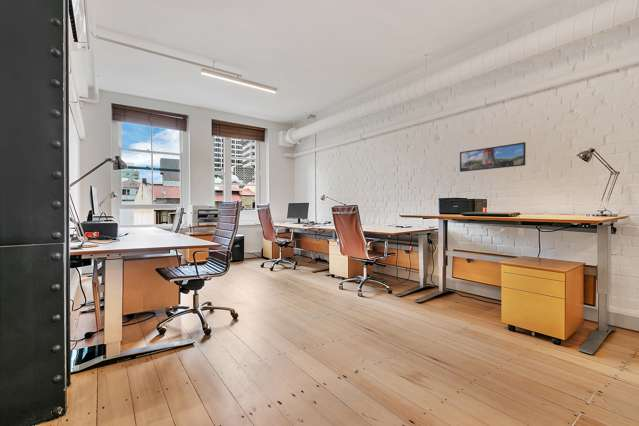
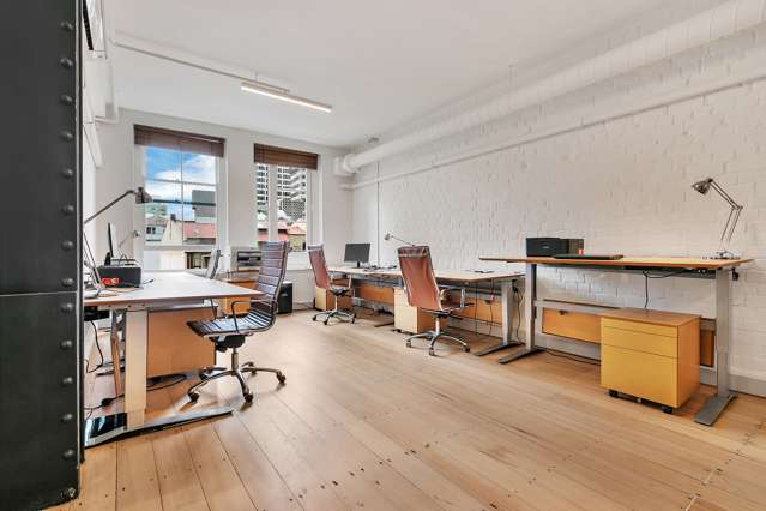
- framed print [459,141,527,173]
